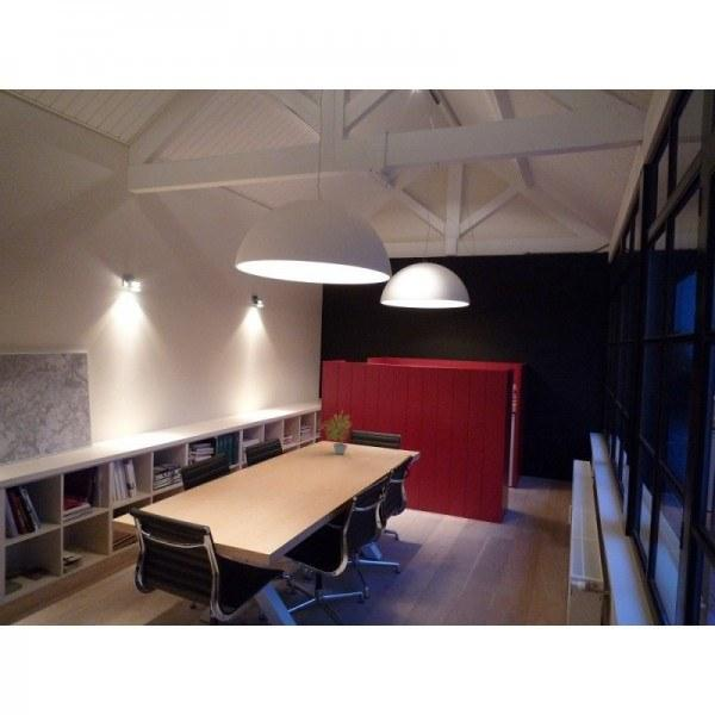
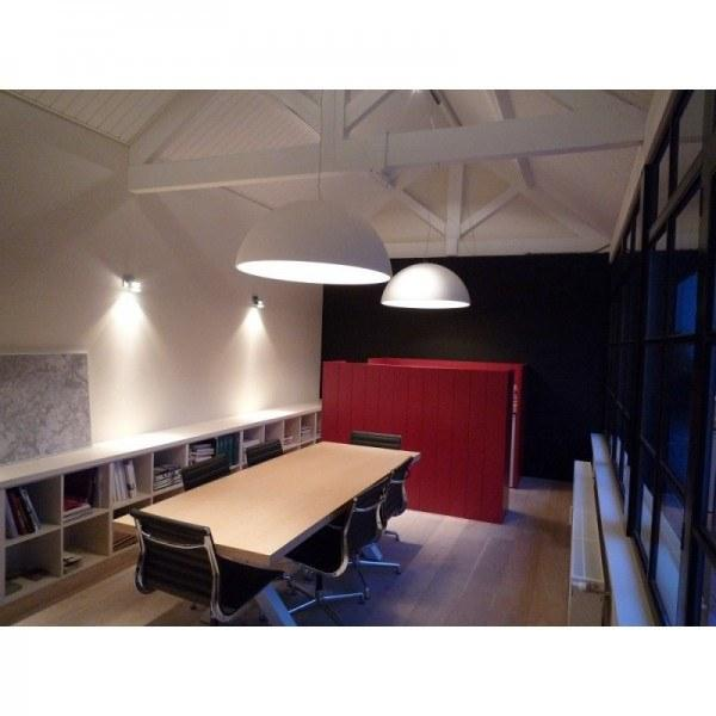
- potted plant [319,411,353,455]
